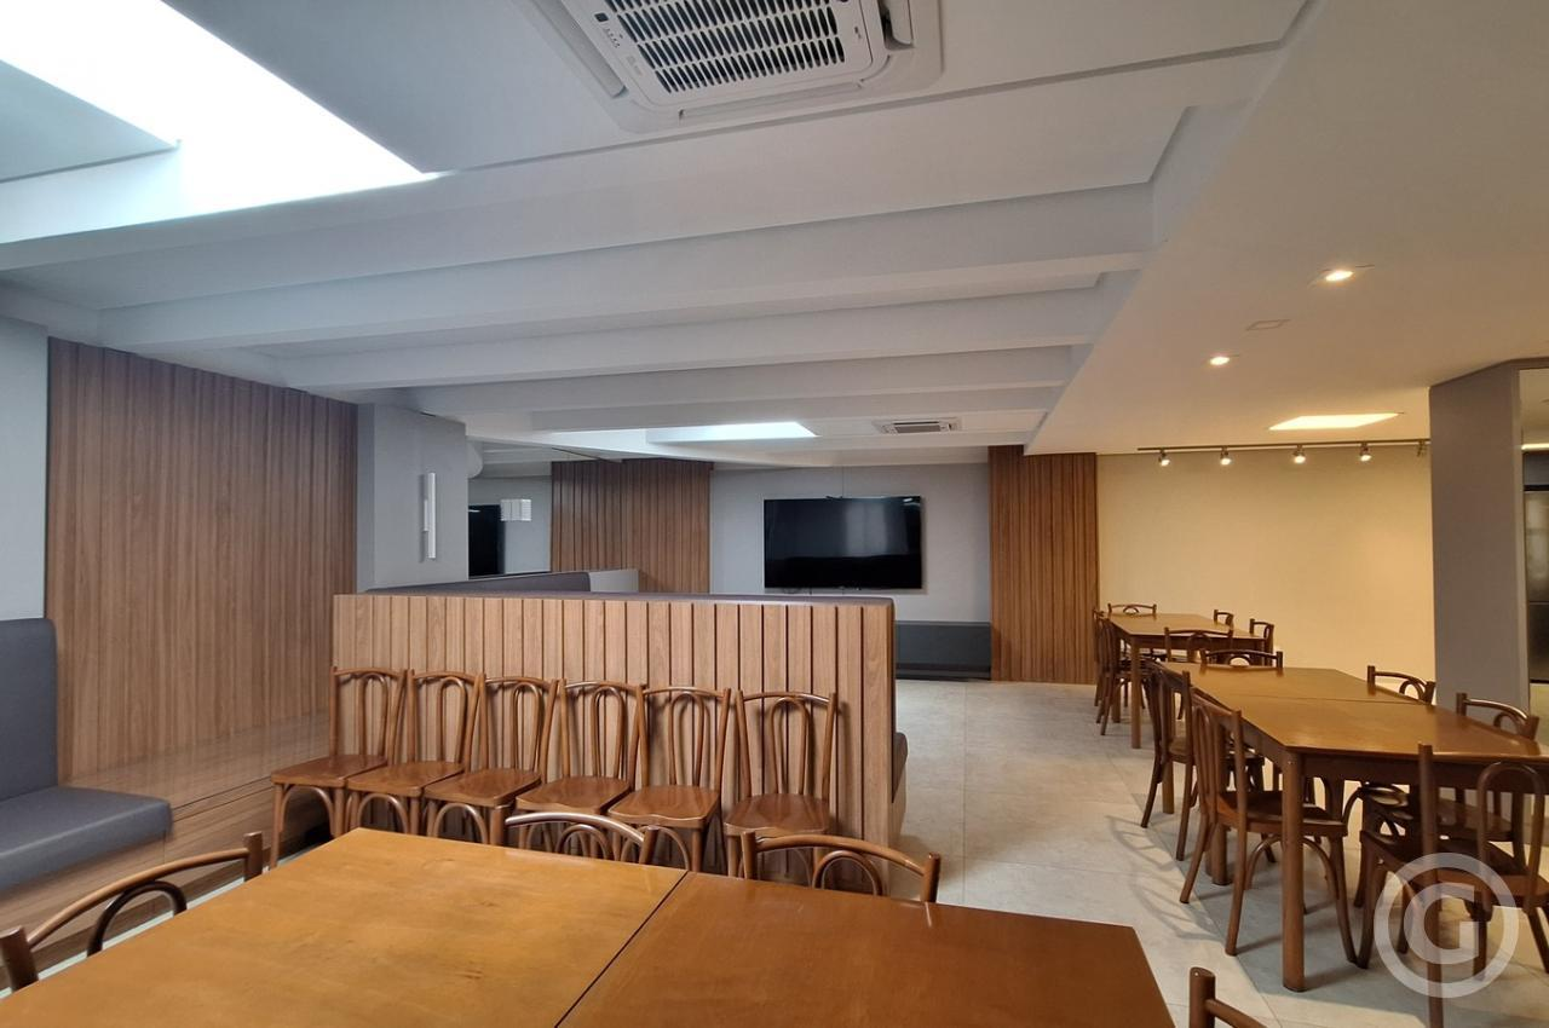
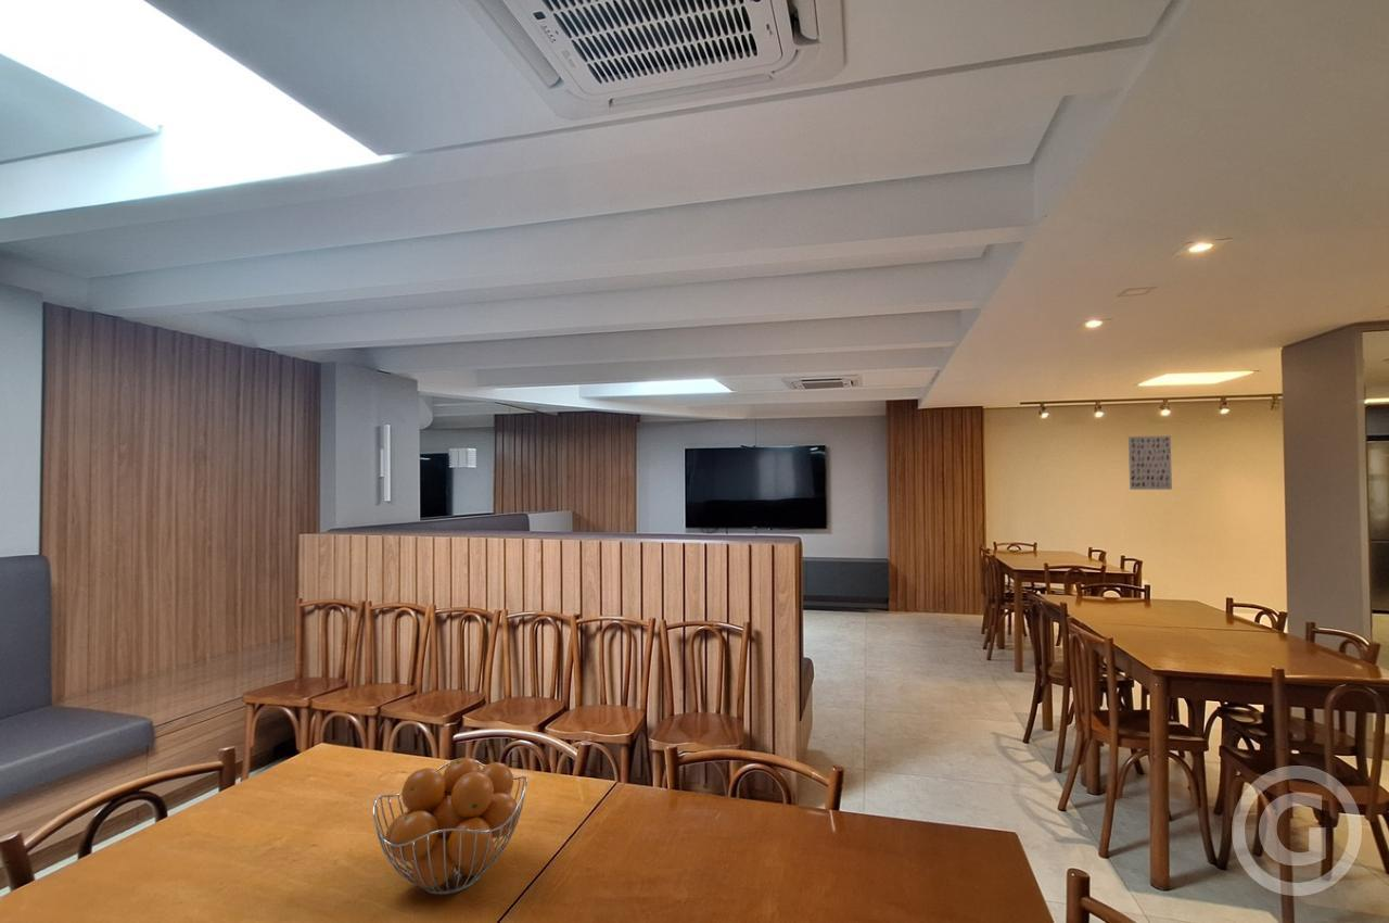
+ fruit basket [372,757,528,896]
+ wall art [1127,434,1173,491]
